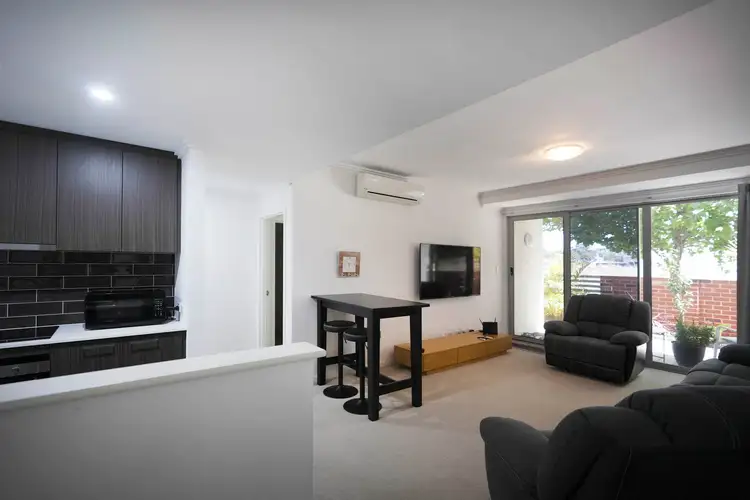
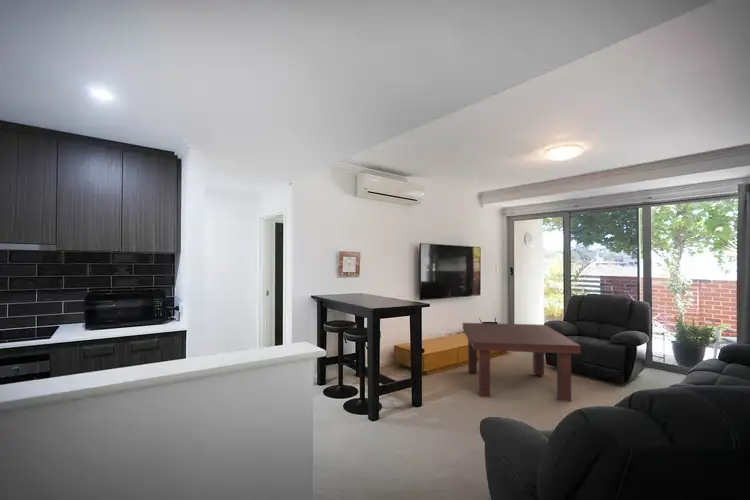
+ coffee table [462,322,582,403]
